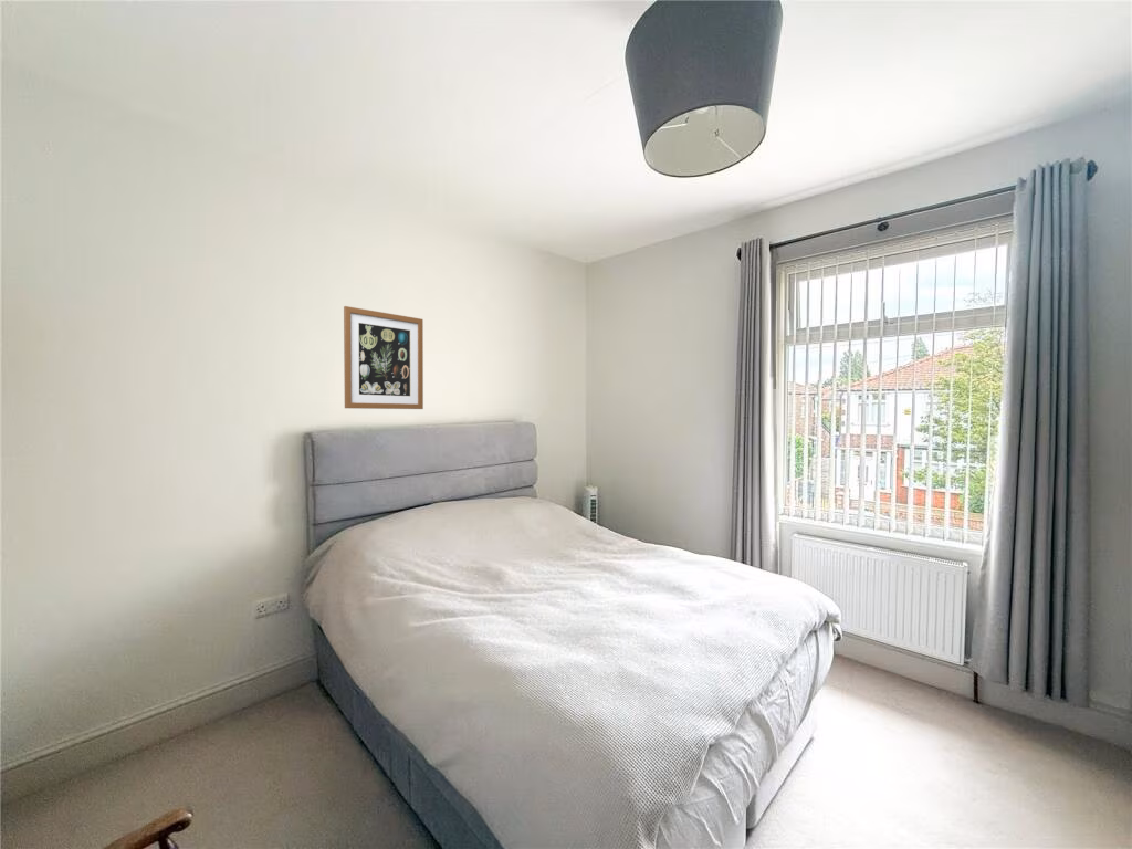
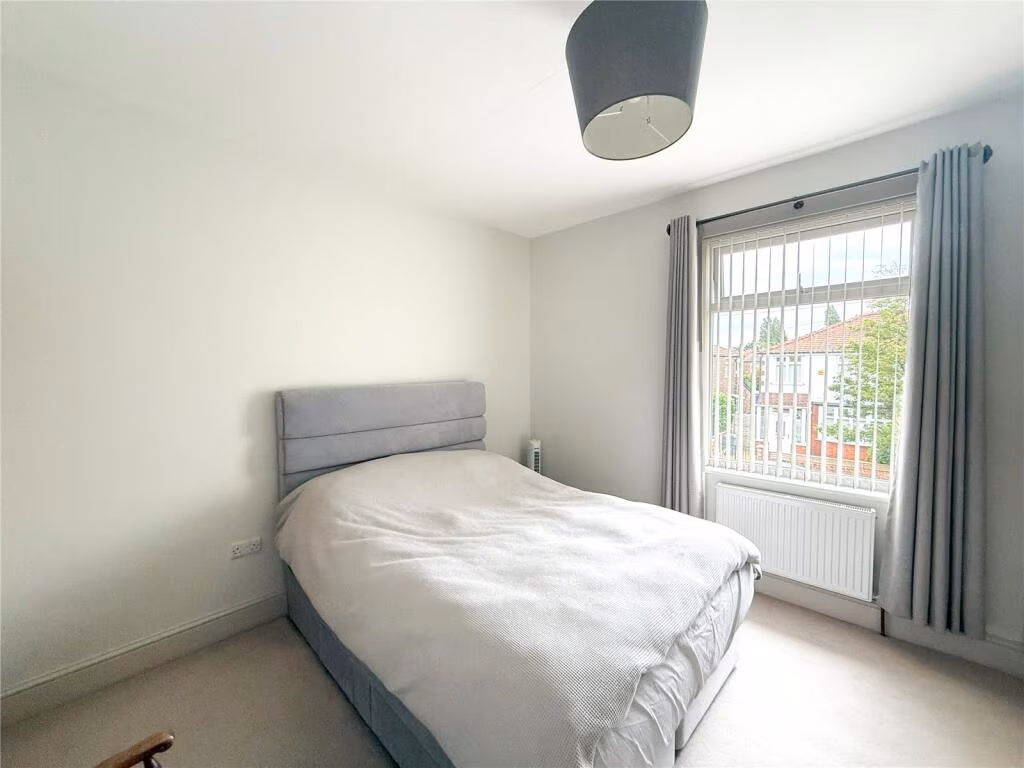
- wall art [343,305,424,410]
